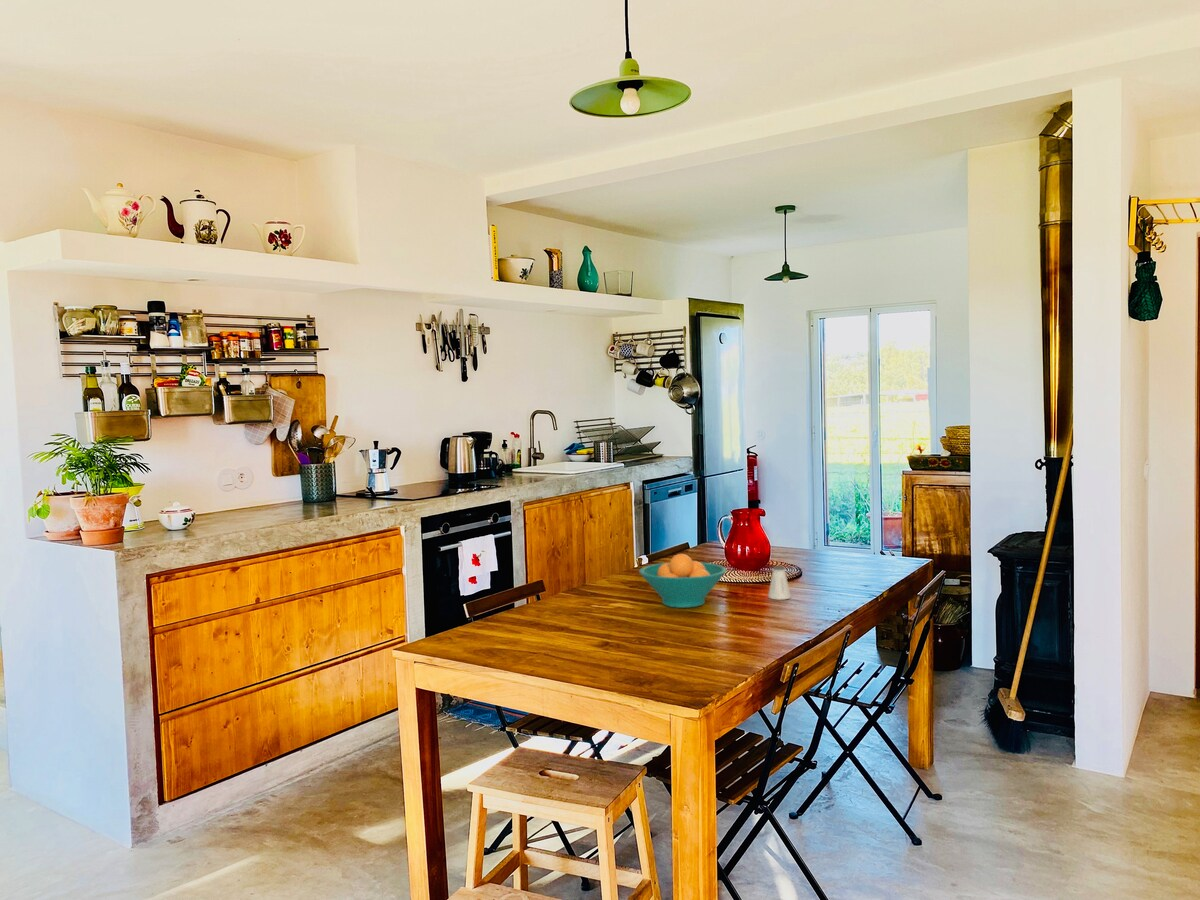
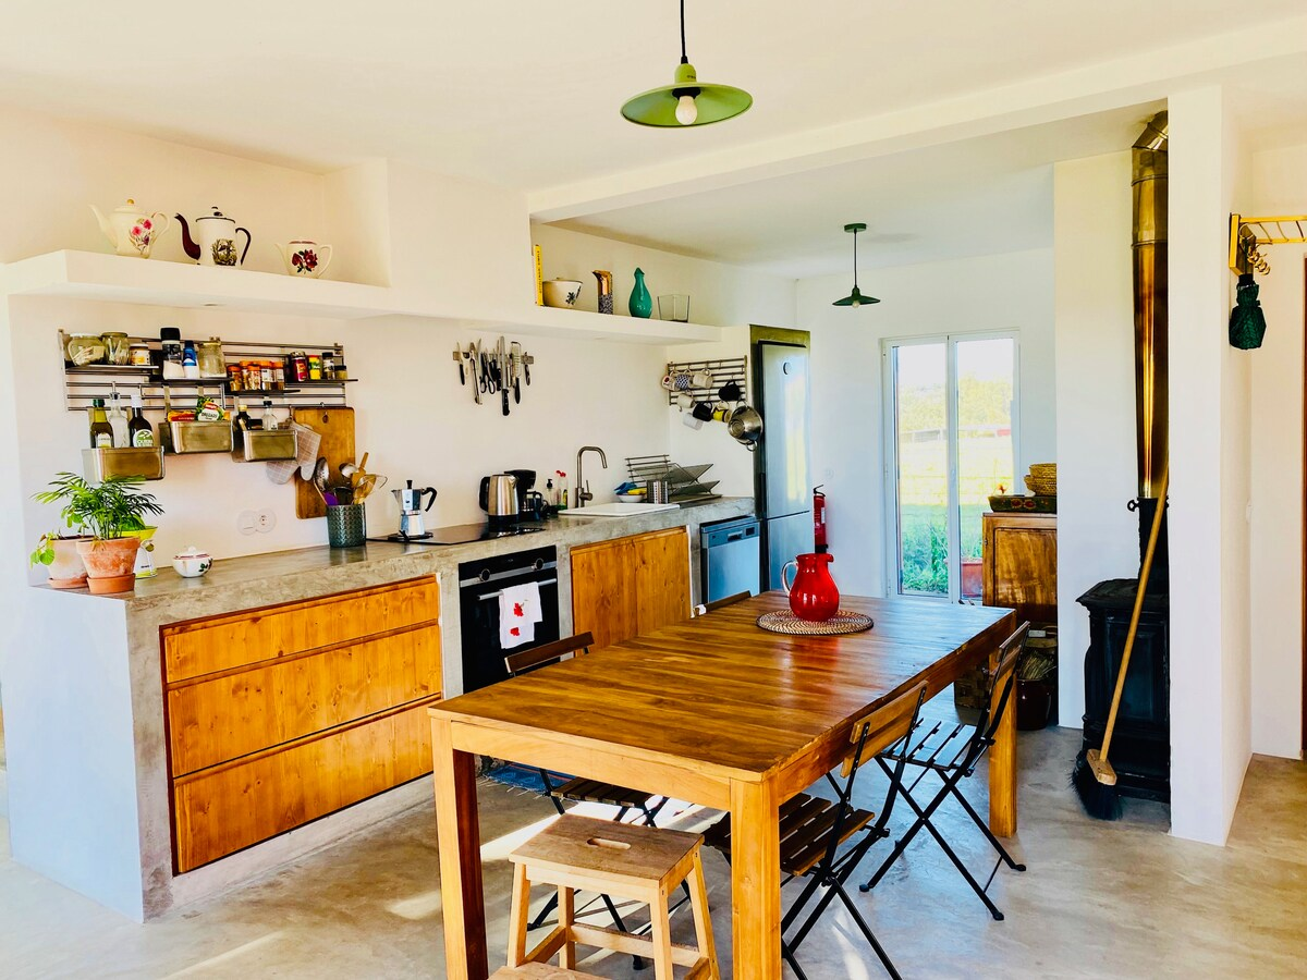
- fruit bowl [638,553,727,609]
- saltshaker [767,565,792,601]
